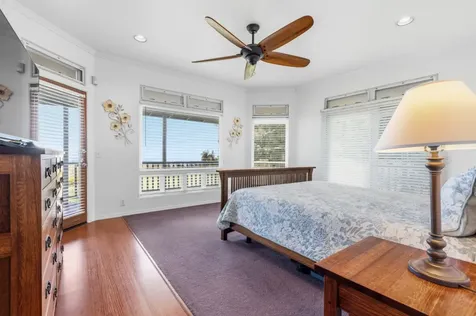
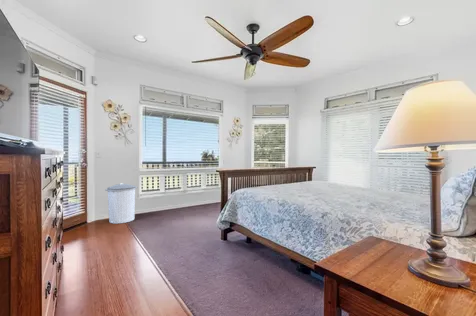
+ trash can [104,182,138,224]
